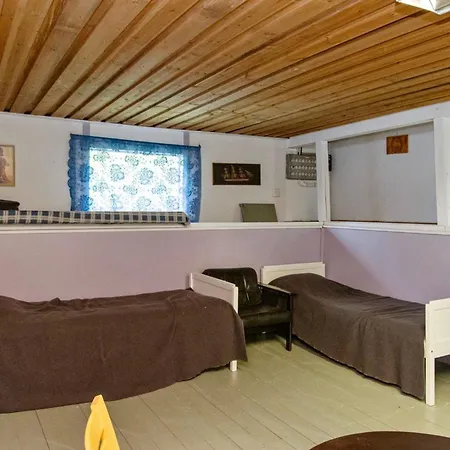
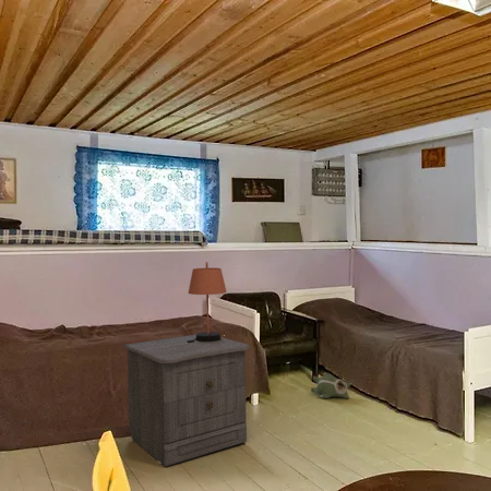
+ nightstand [122,333,251,467]
+ table lamp [187,261,228,343]
+ plush toy [310,372,352,399]
